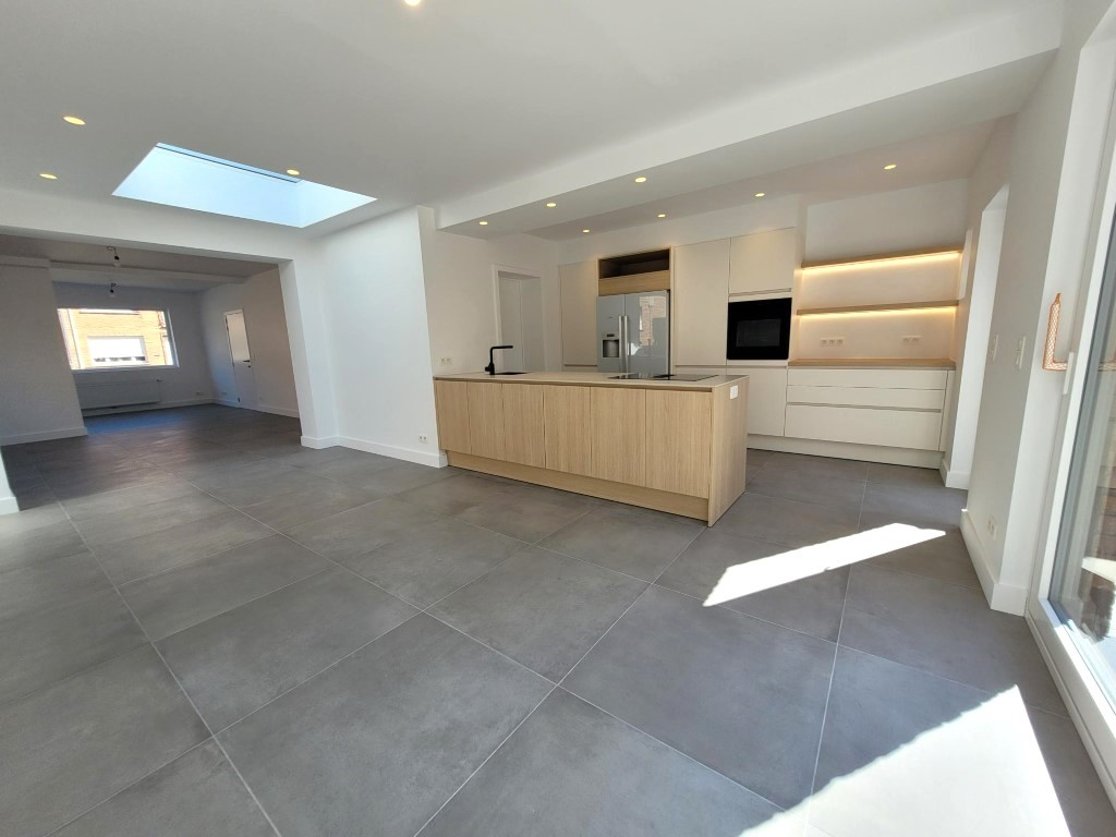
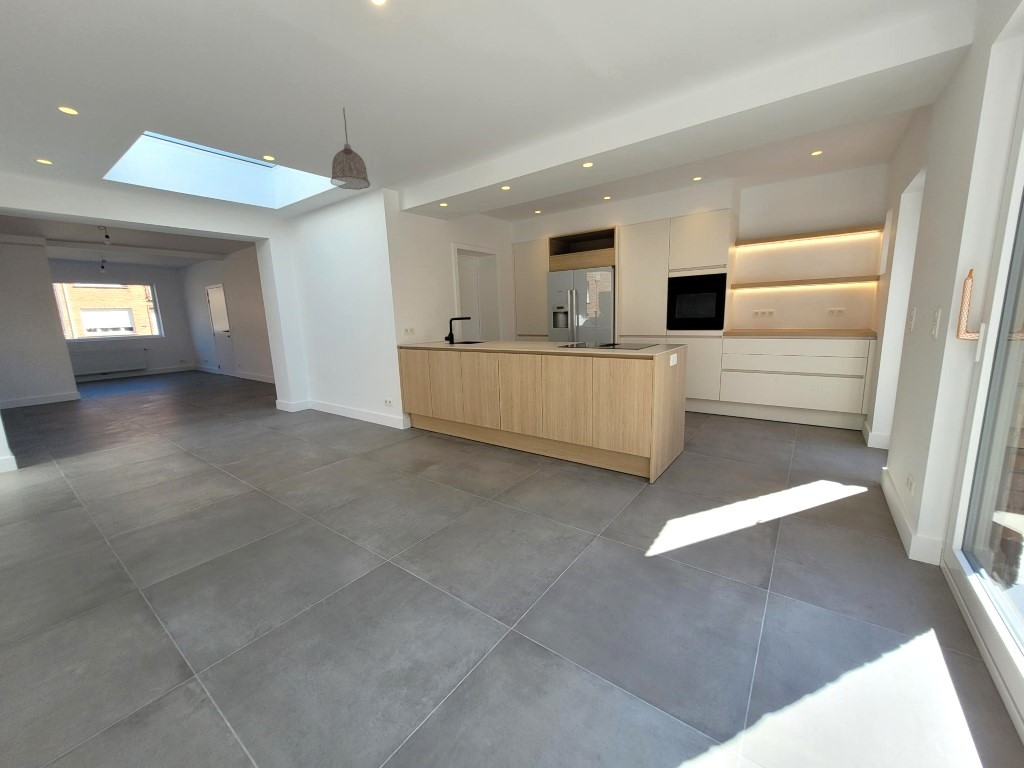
+ pendant lamp [330,107,371,191]
